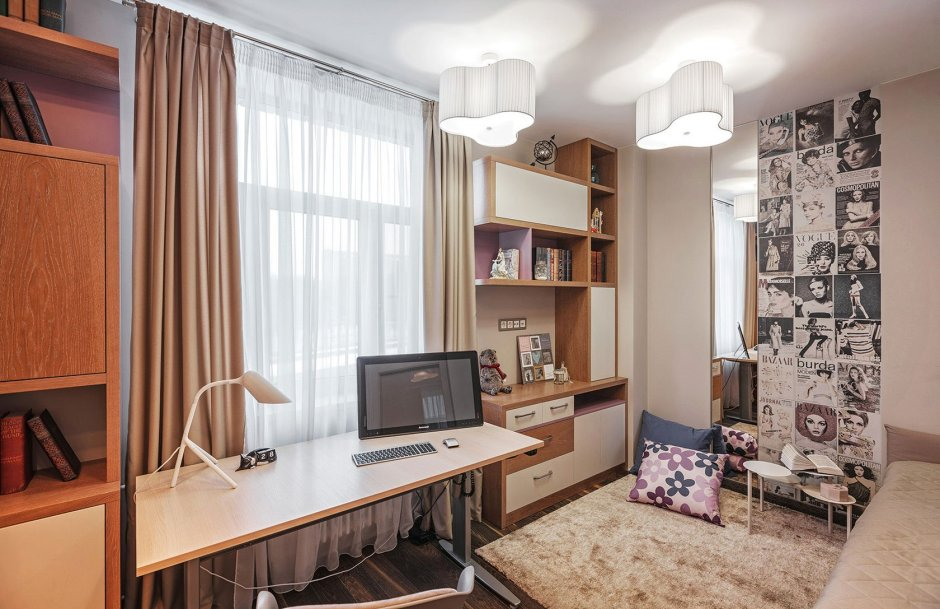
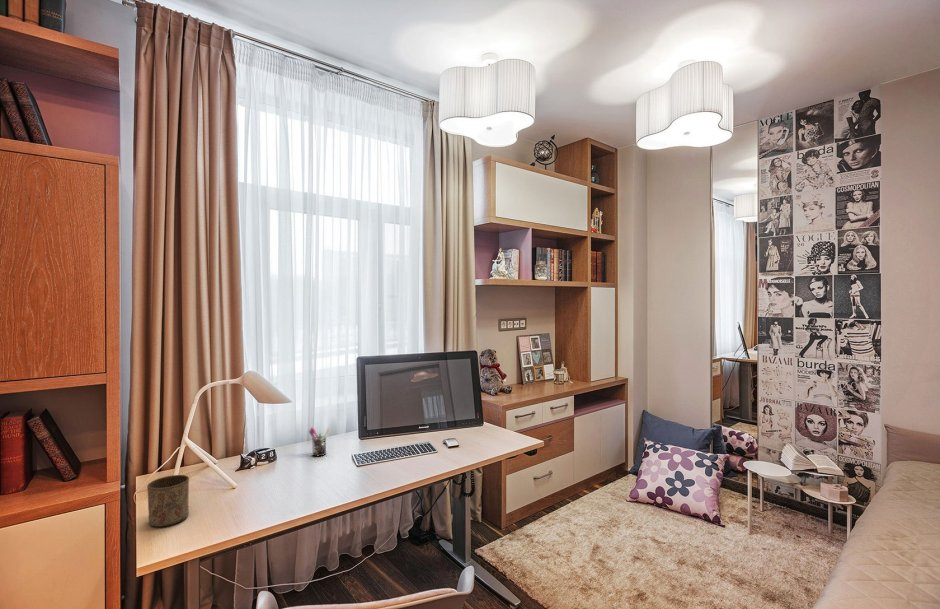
+ cup [146,474,190,528]
+ pen holder [308,426,330,457]
